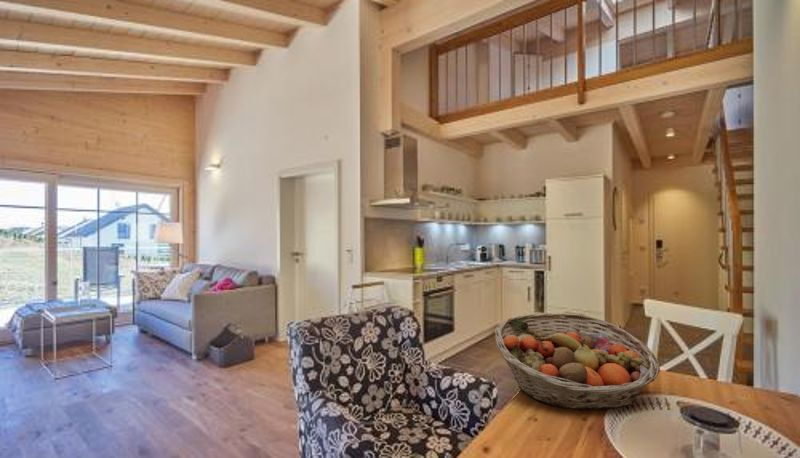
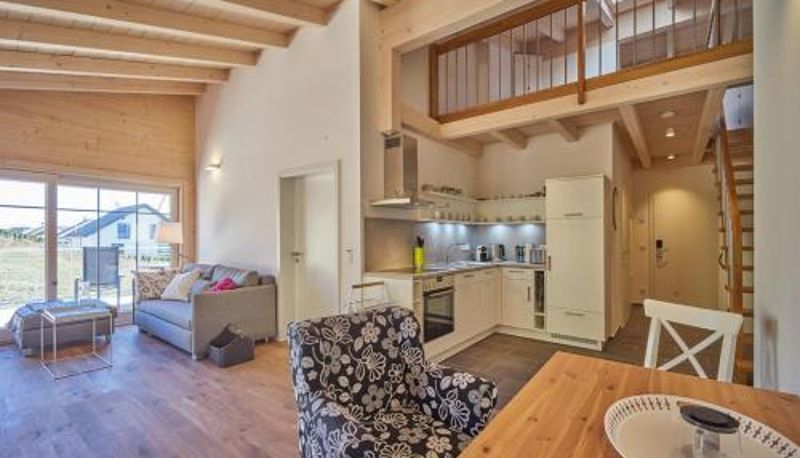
- fruit basket [494,312,661,411]
